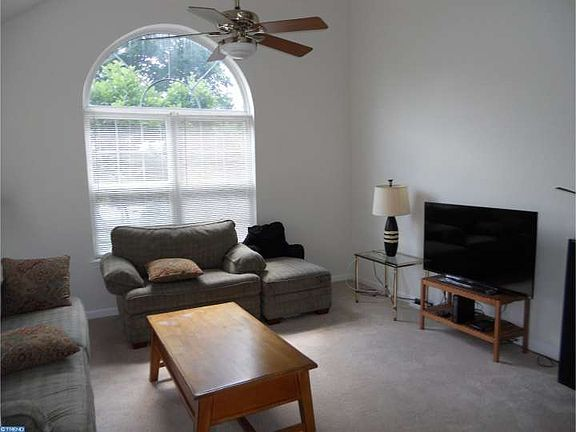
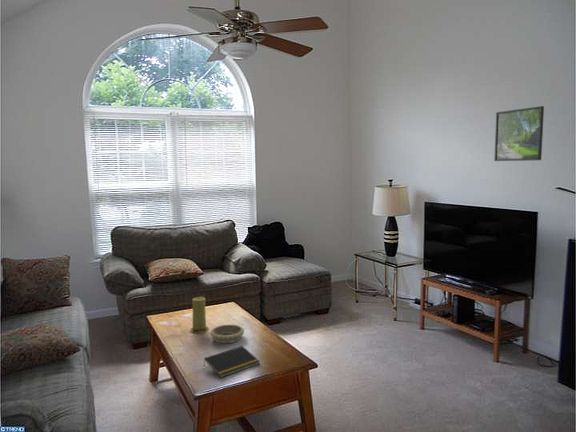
+ candle [189,296,210,334]
+ decorative bowl [209,324,245,344]
+ notepad [203,345,261,378]
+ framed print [493,105,545,162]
